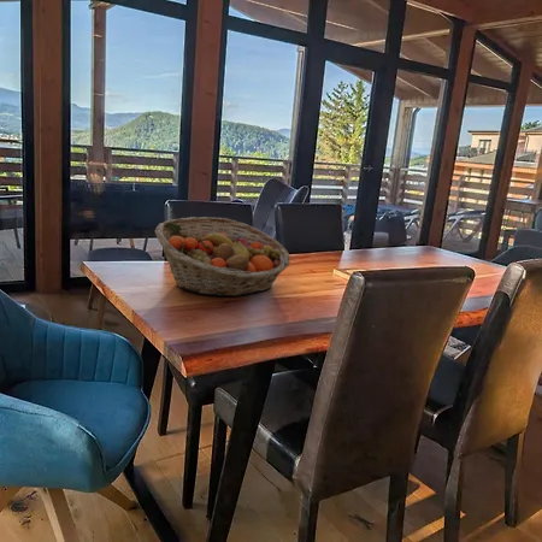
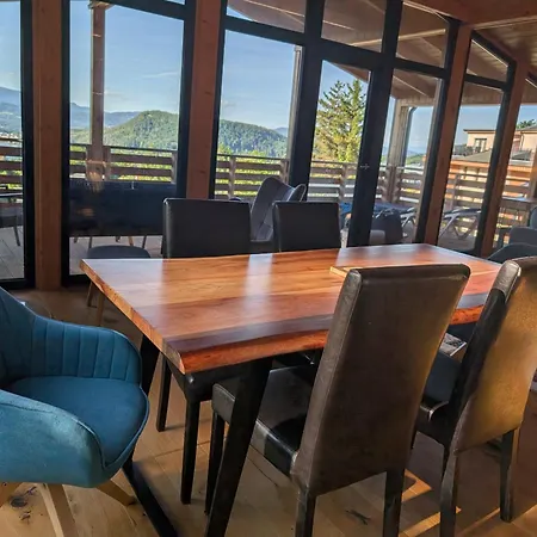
- fruit basket [154,216,291,297]
